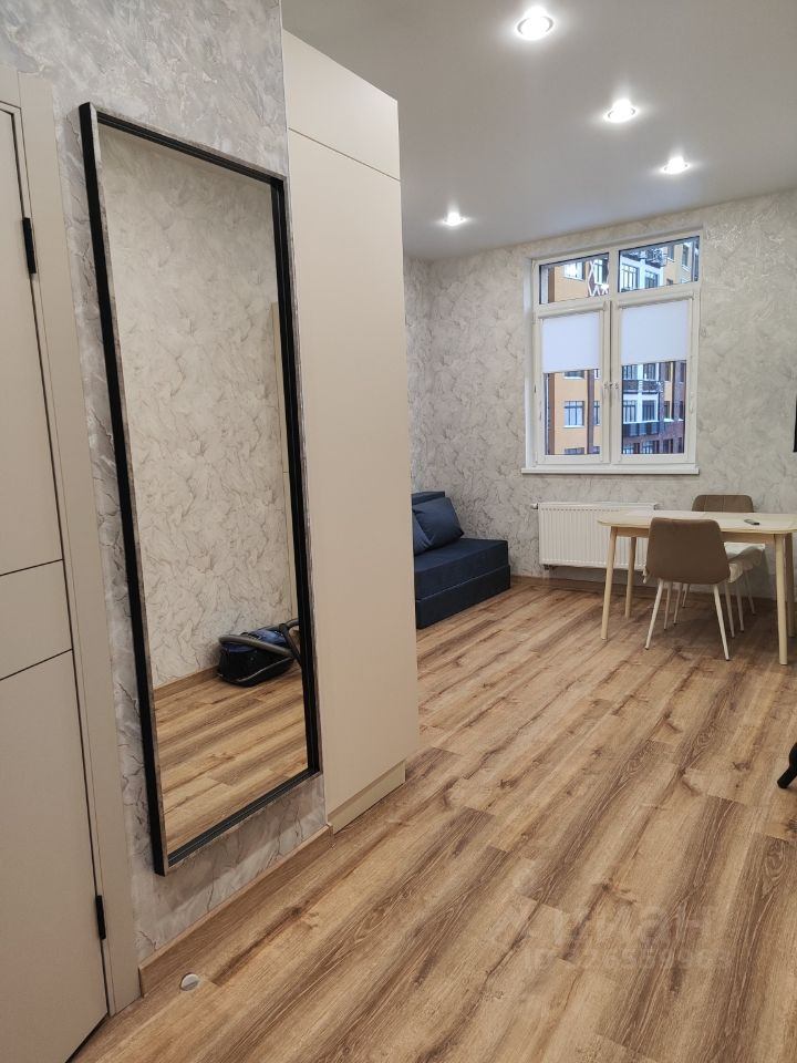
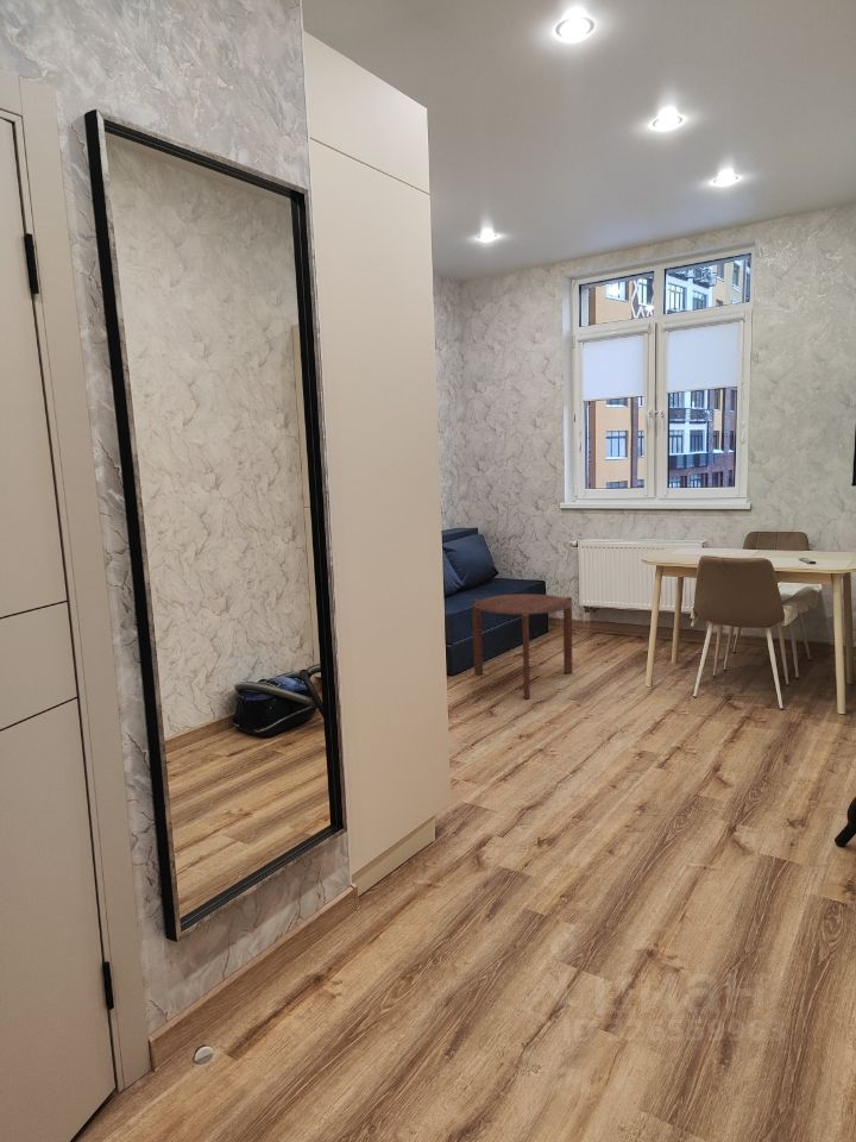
+ side table [471,592,574,701]
